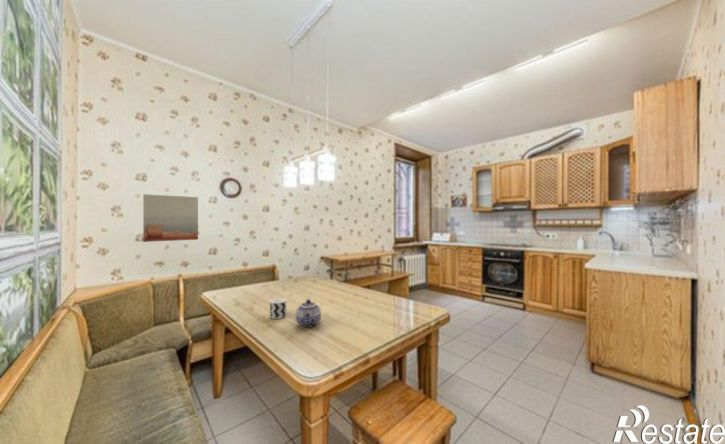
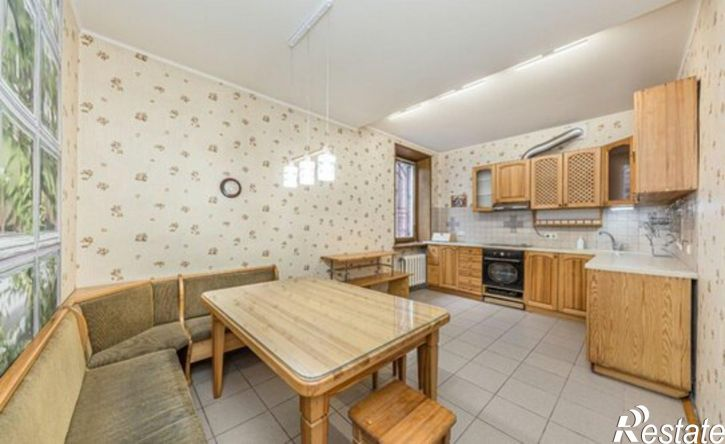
- cup [269,297,287,320]
- wall art [142,193,199,243]
- teapot [295,298,322,328]
